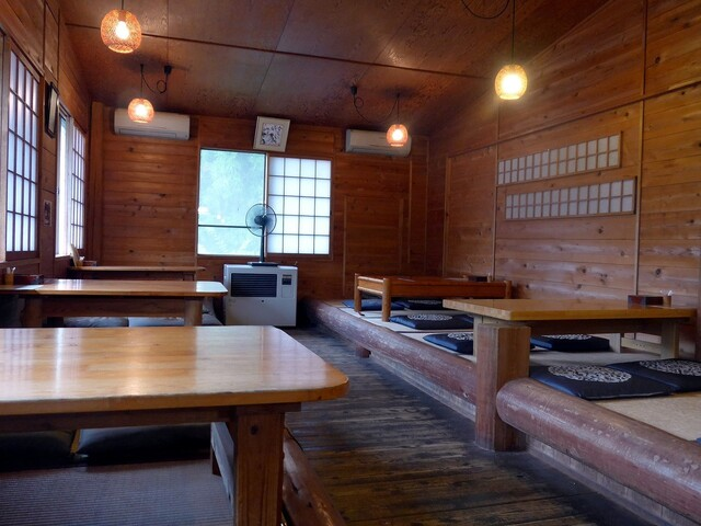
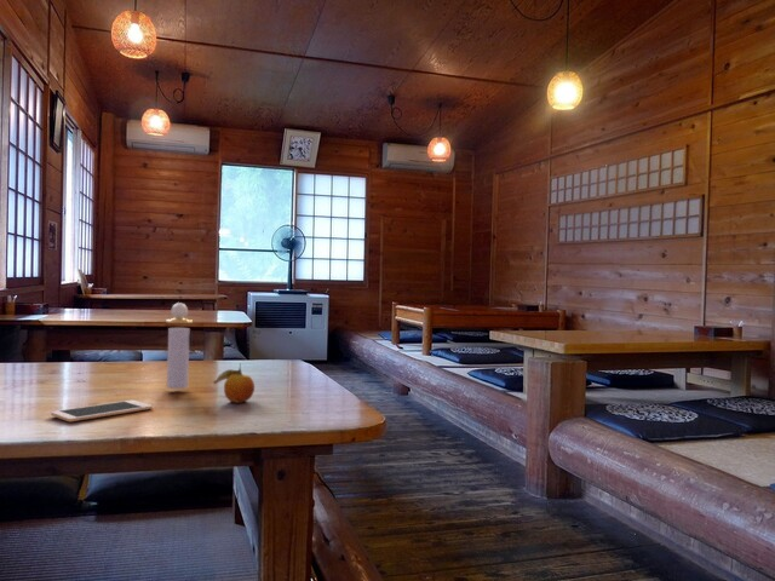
+ cell phone [50,399,154,422]
+ perfume bottle [165,301,194,390]
+ fruit [212,362,256,404]
